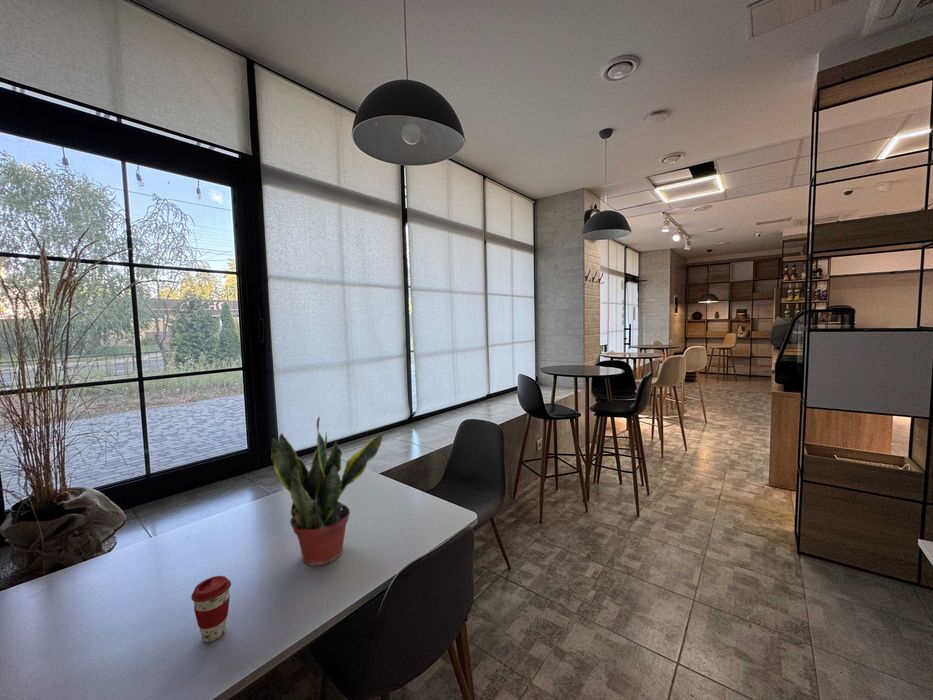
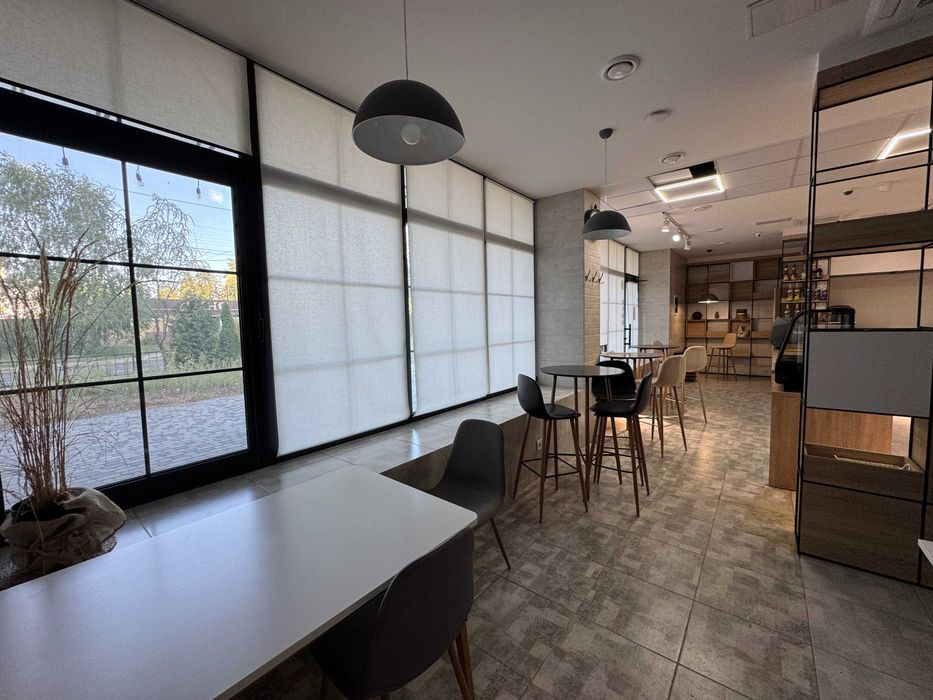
- coffee cup [190,575,232,643]
- potted plant [270,416,384,567]
